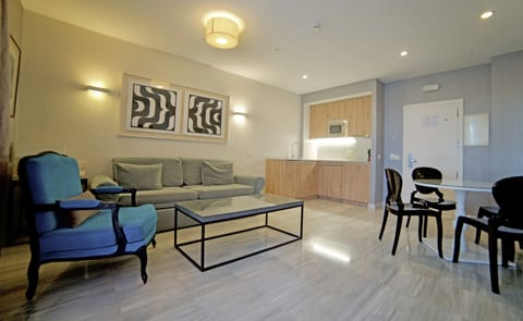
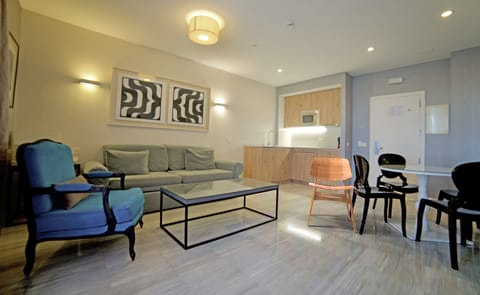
+ dining chair [306,156,358,233]
